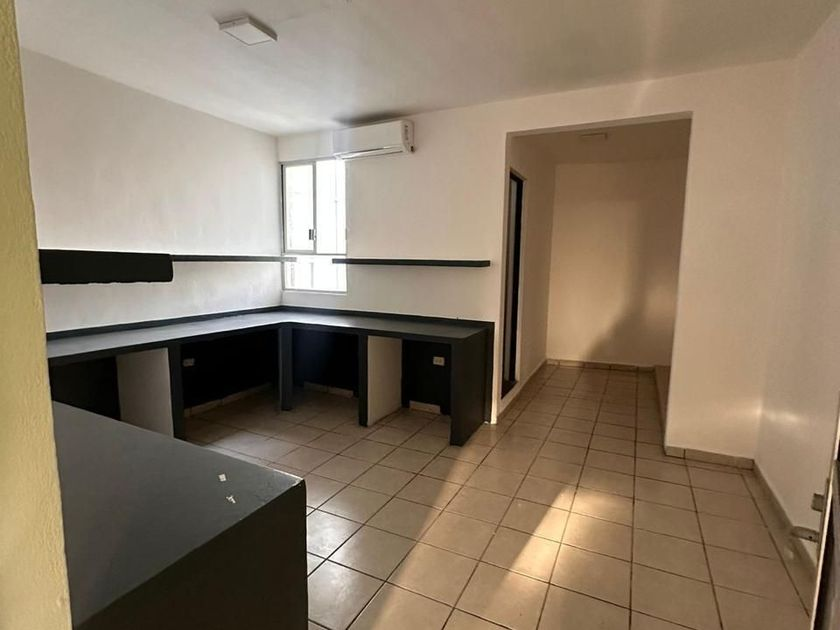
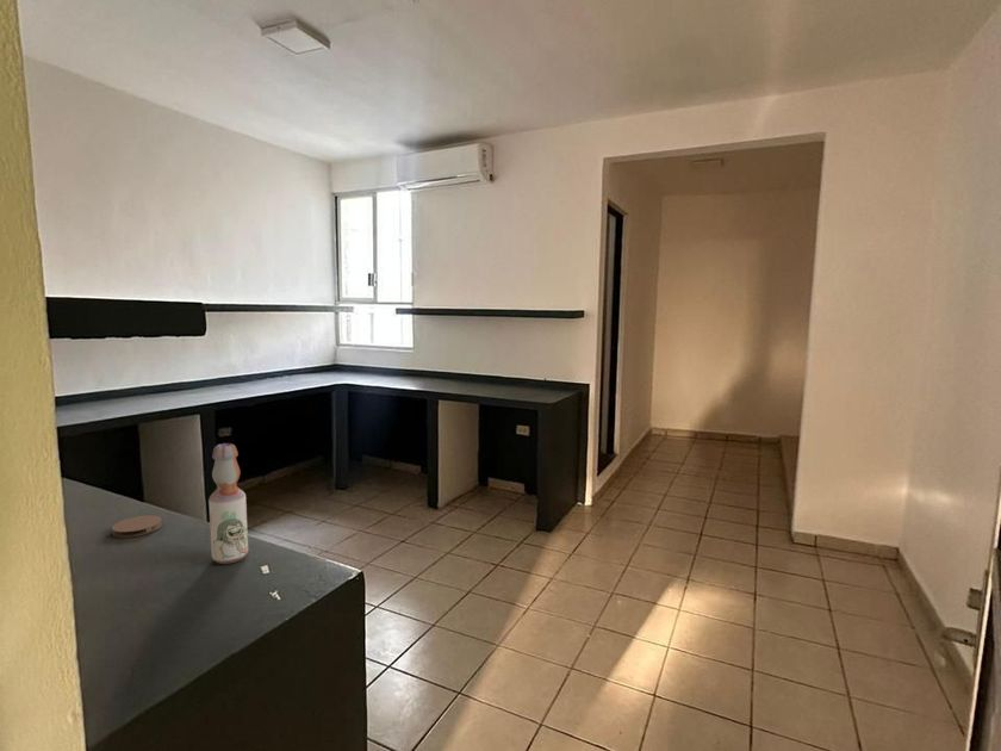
+ coaster [111,514,163,539]
+ bottle [207,442,249,565]
